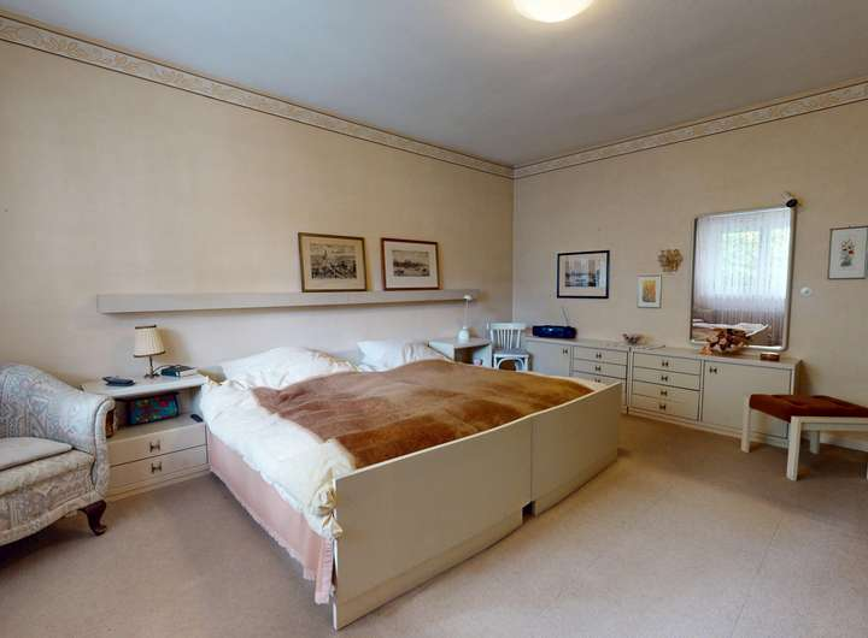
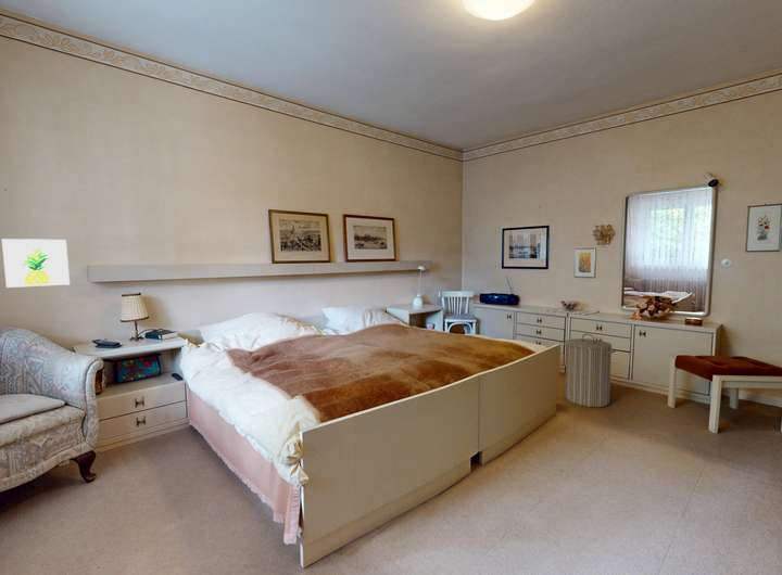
+ wall art [1,238,71,289]
+ laundry hamper [563,332,617,408]
